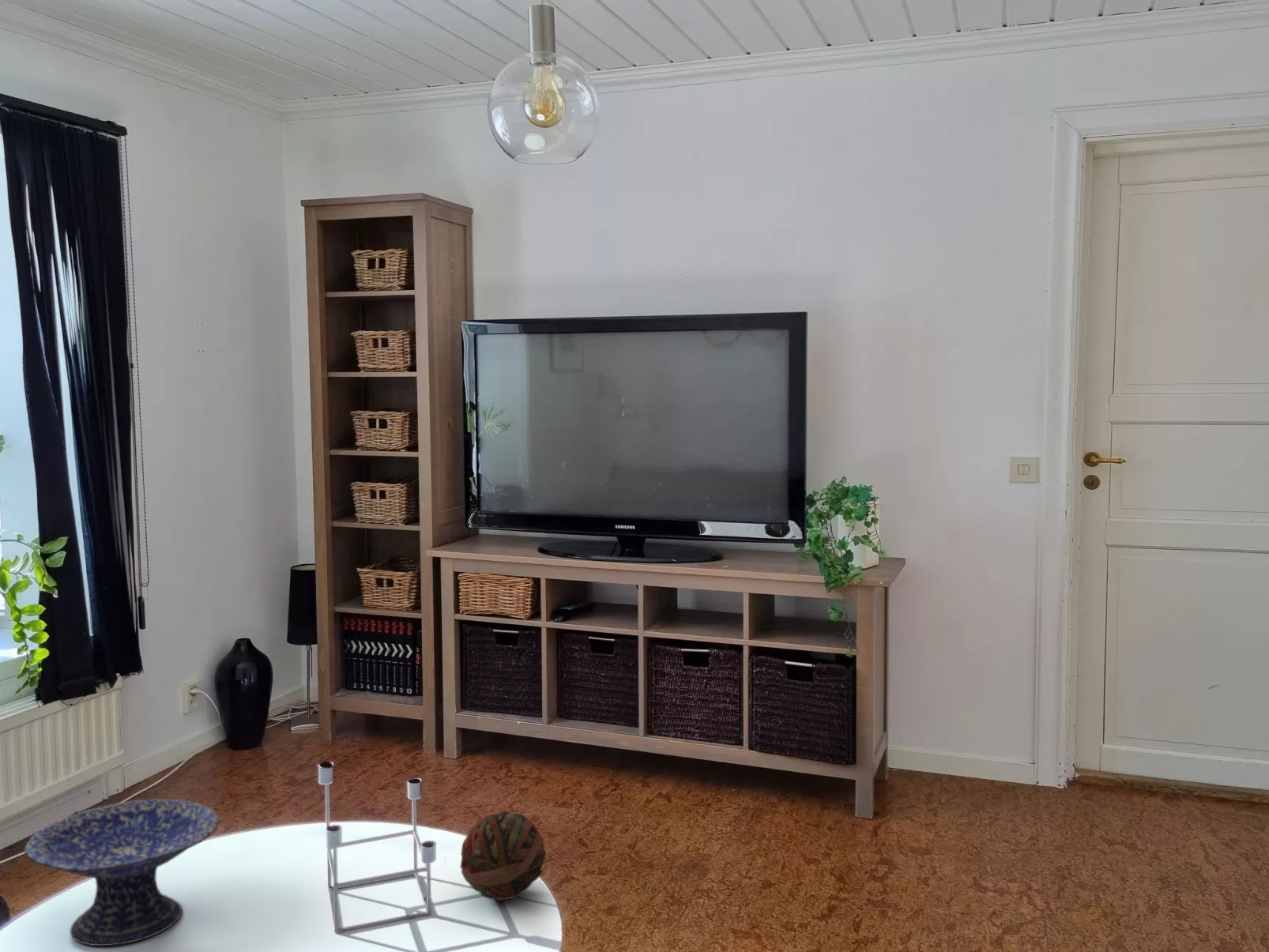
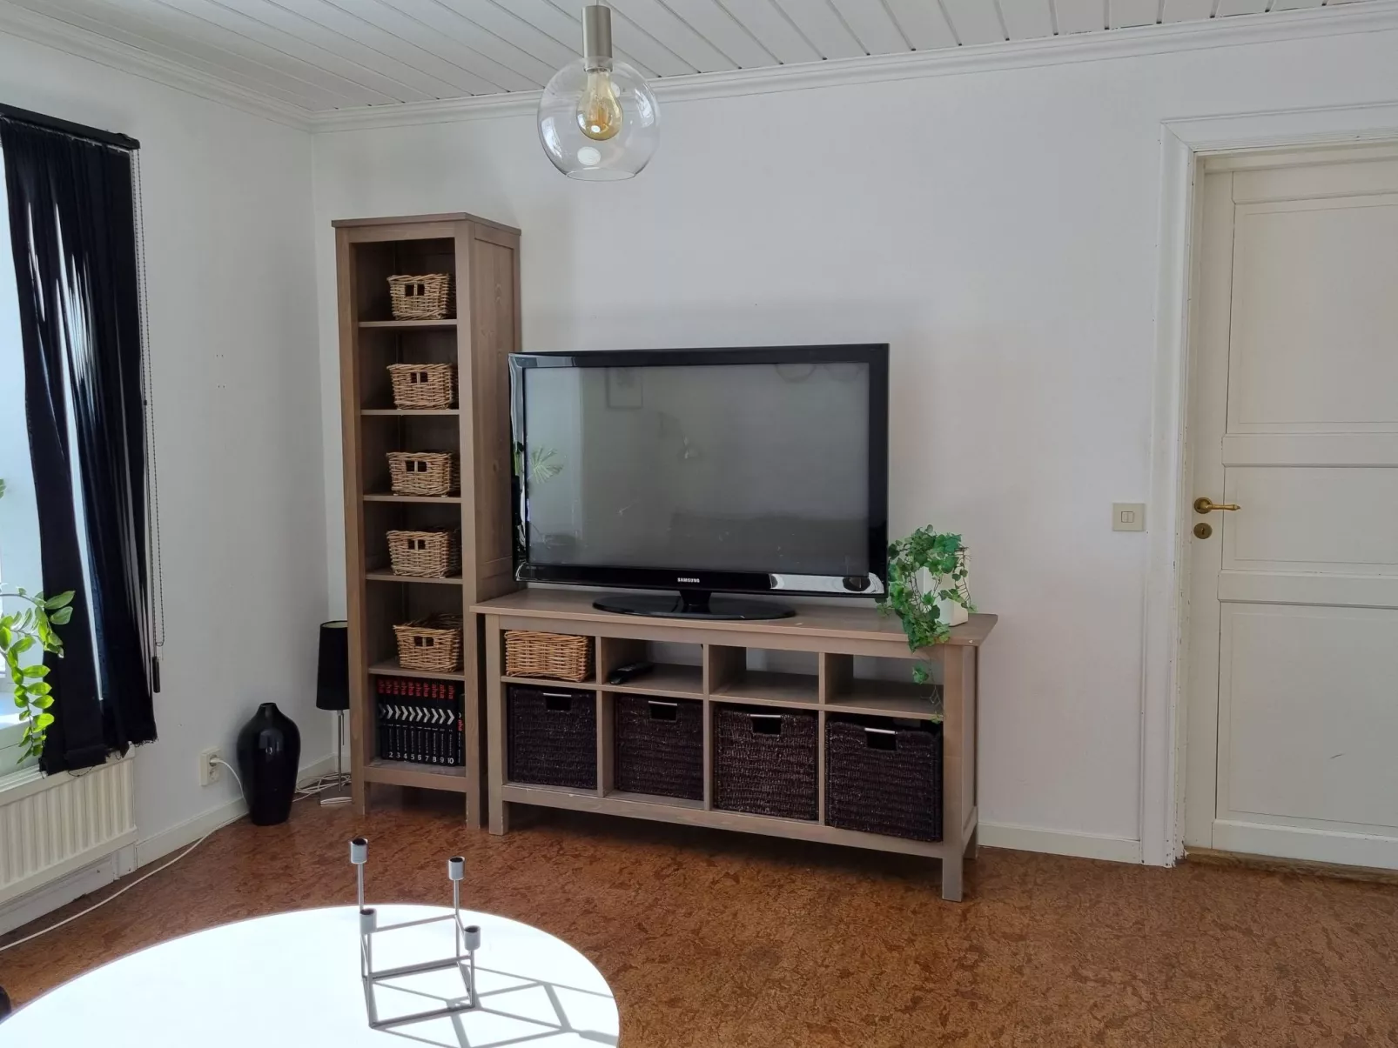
- decorative bowl [24,798,219,946]
- decorative ball [459,811,547,901]
